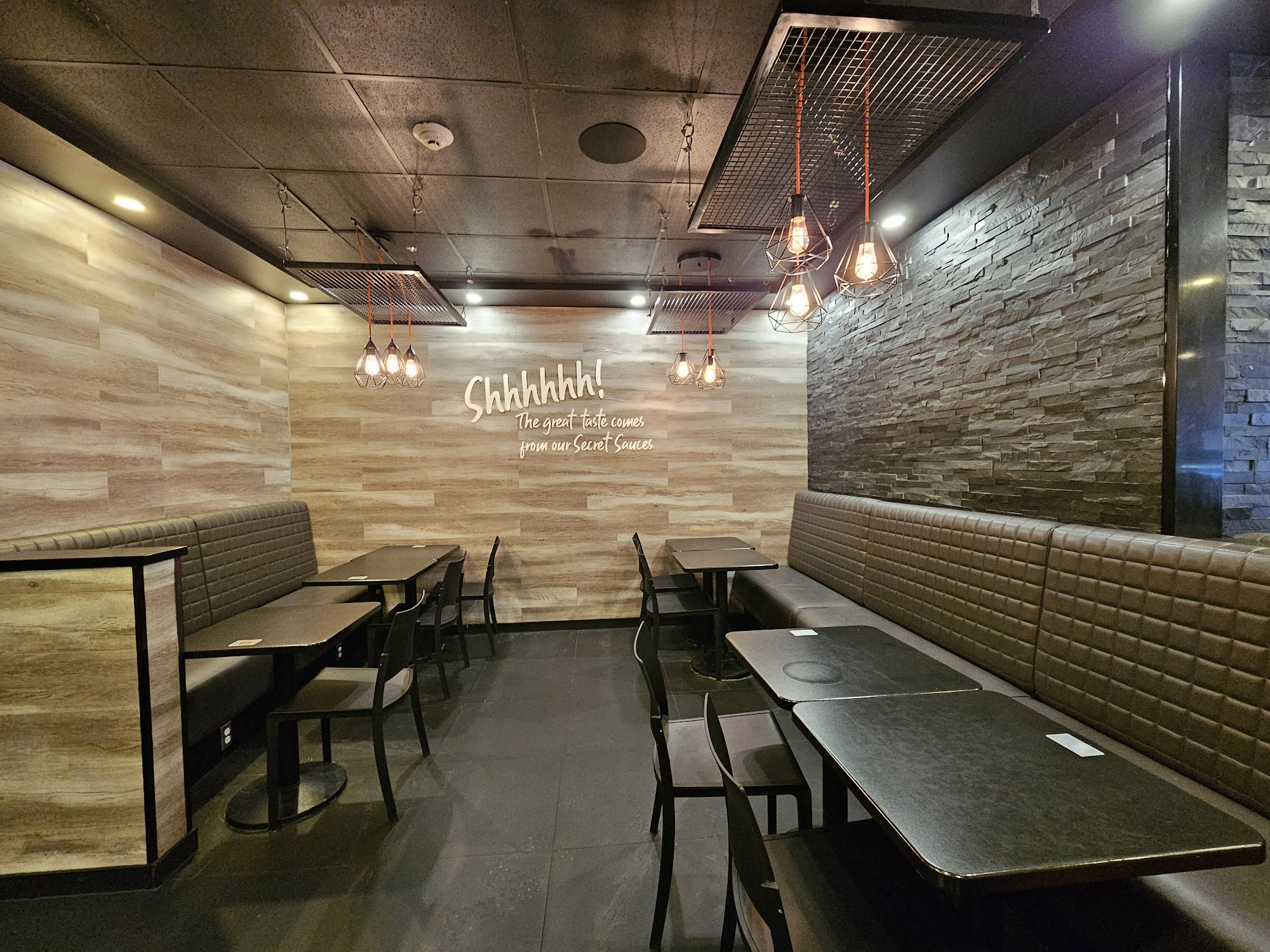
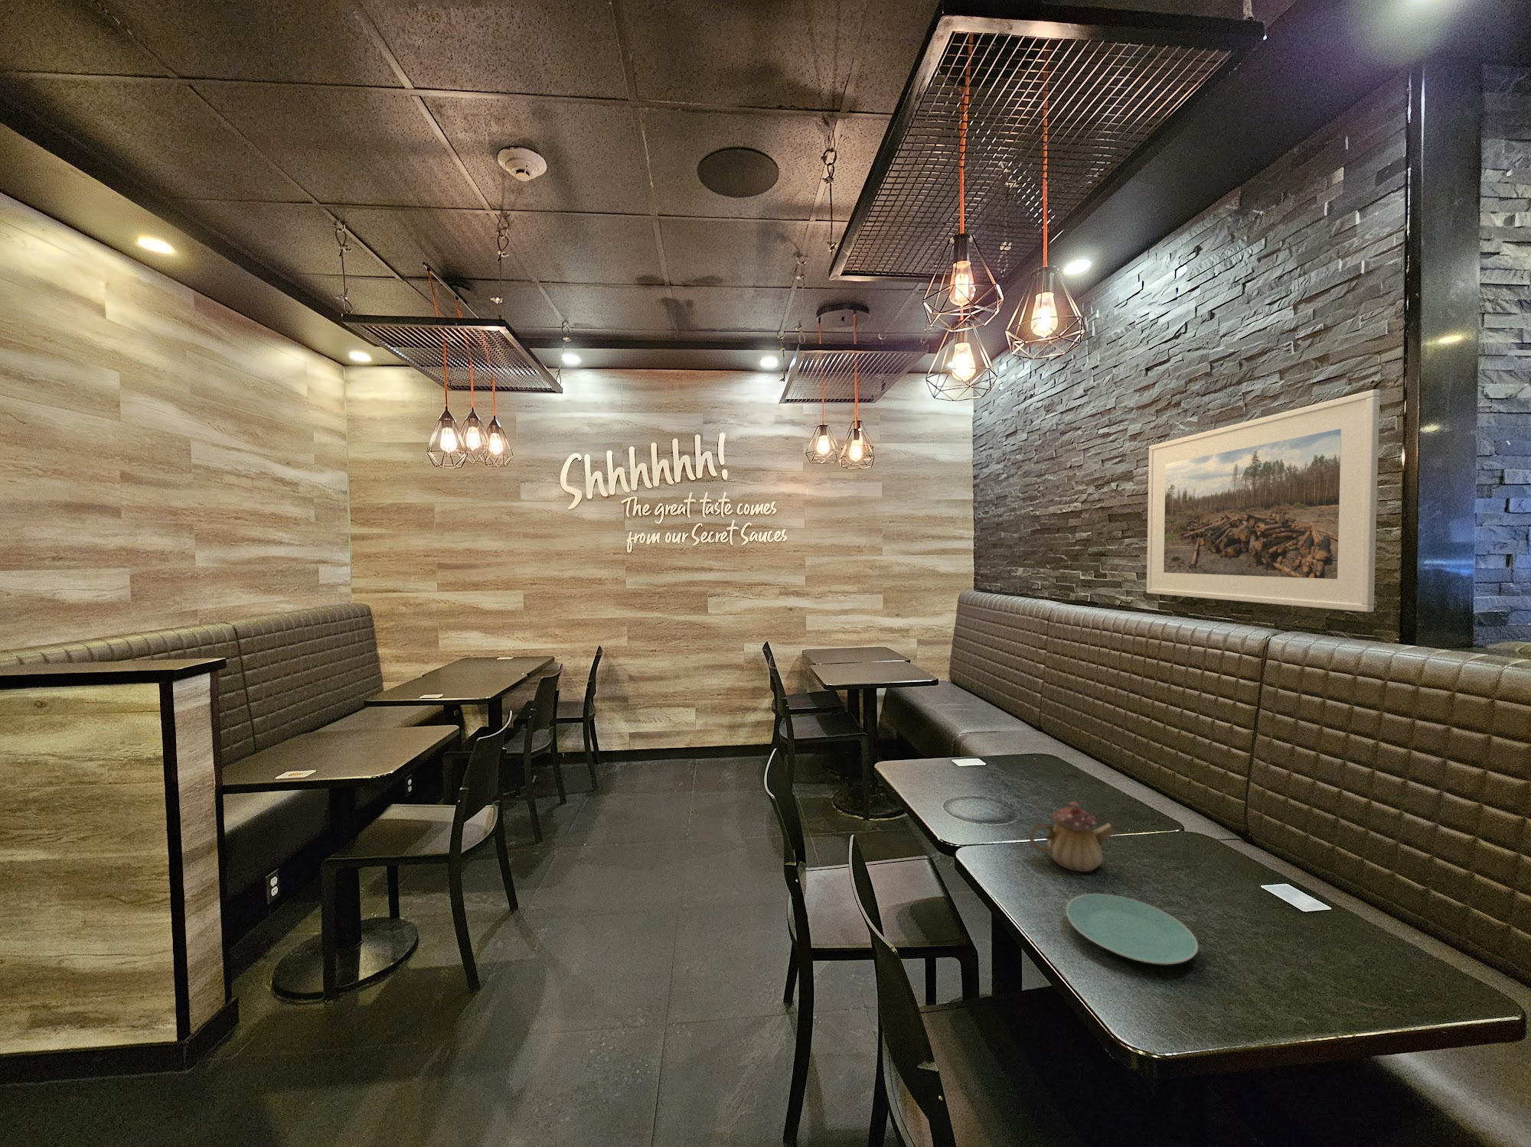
+ plate [1066,893,1199,966]
+ teapot [1028,800,1115,872]
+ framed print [1146,388,1382,612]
